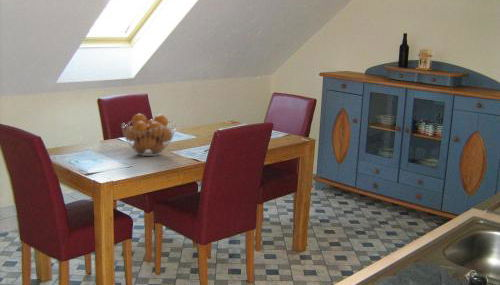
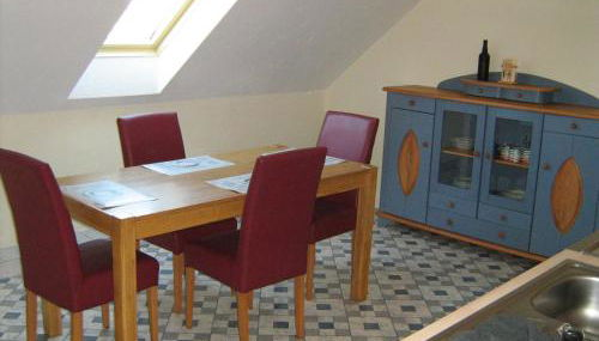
- fruit basket [120,113,177,157]
